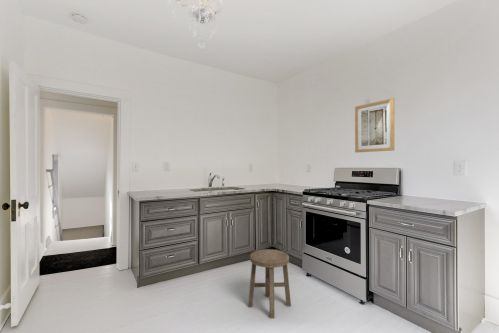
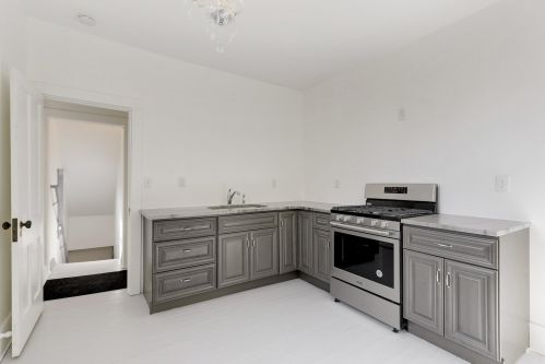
- wall art [354,97,395,153]
- stool [247,248,292,319]
